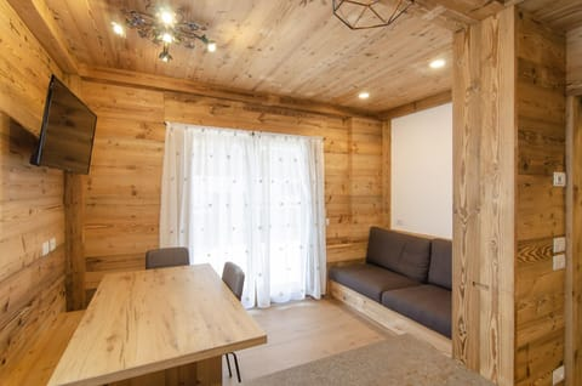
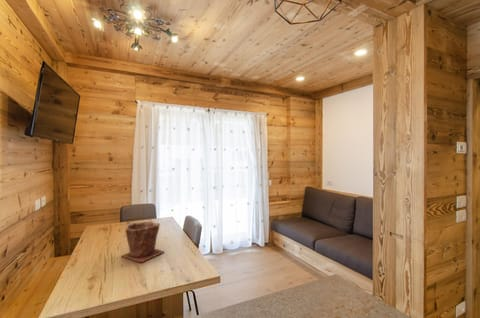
+ plant pot [120,221,166,263]
